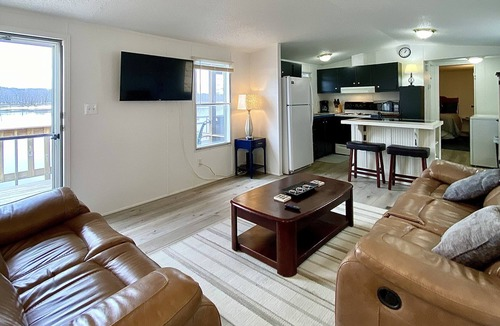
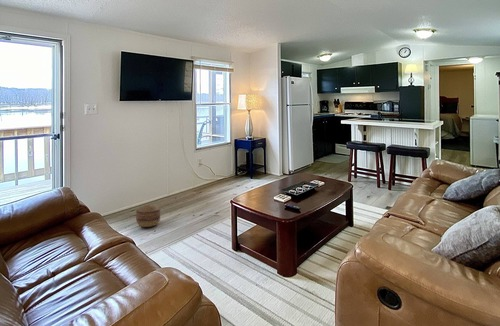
+ basket [135,204,161,228]
